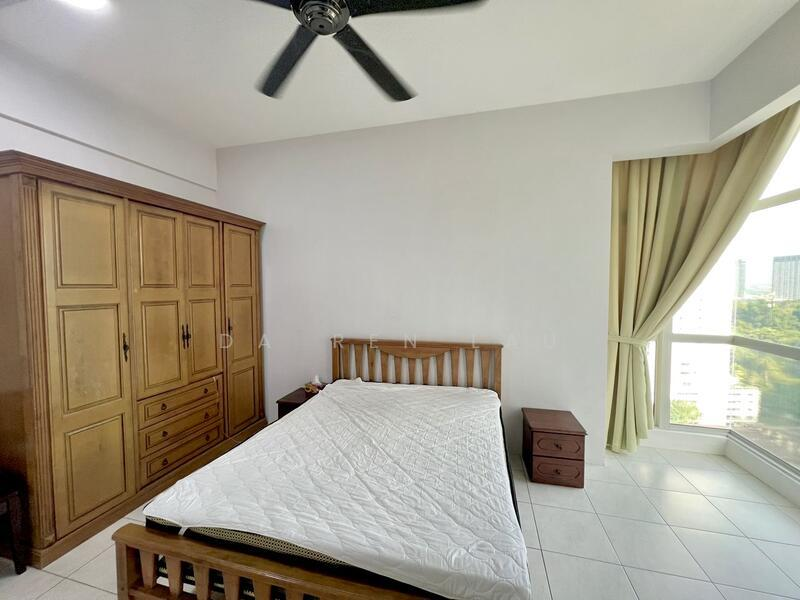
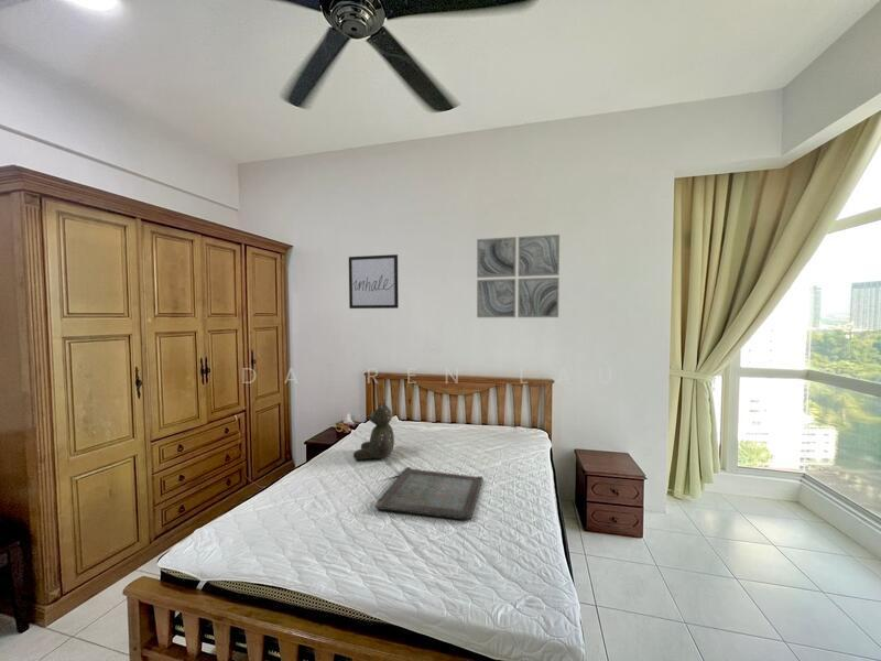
+ wall art [476,234,561,318]
+ wall art [348,253,400,310]
+ serving tray [373,466,485,521]
+ teddy bear [352,398,395,460]
